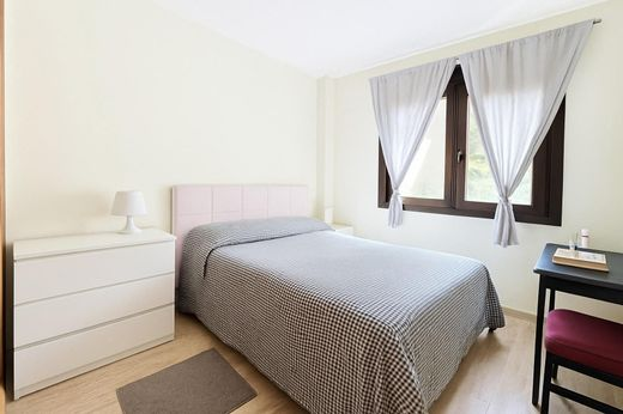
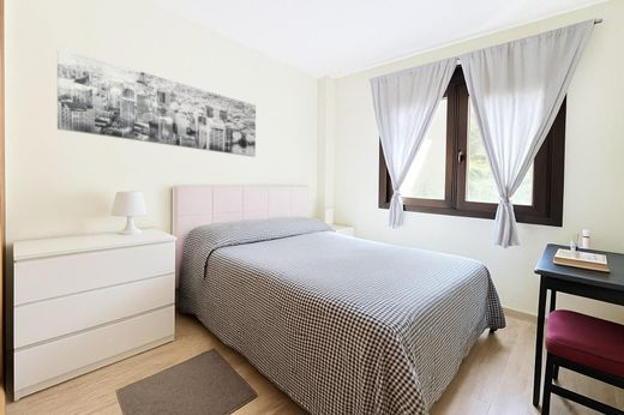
+ wall art [56,47,257,158]
